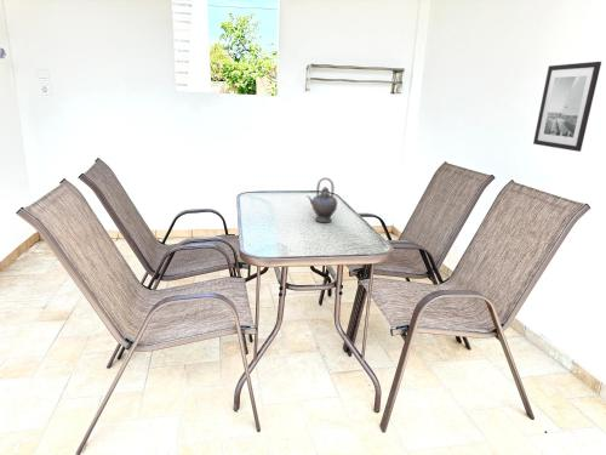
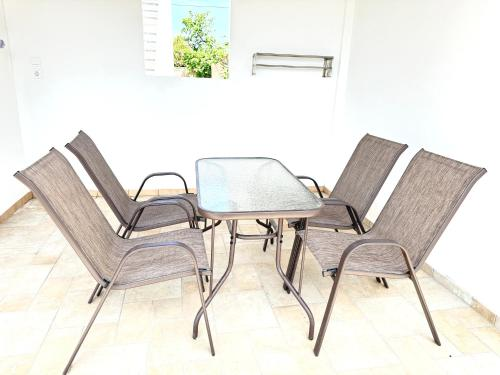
- teapot [305,177,338,223]
- wall art [532,61,602,153]
